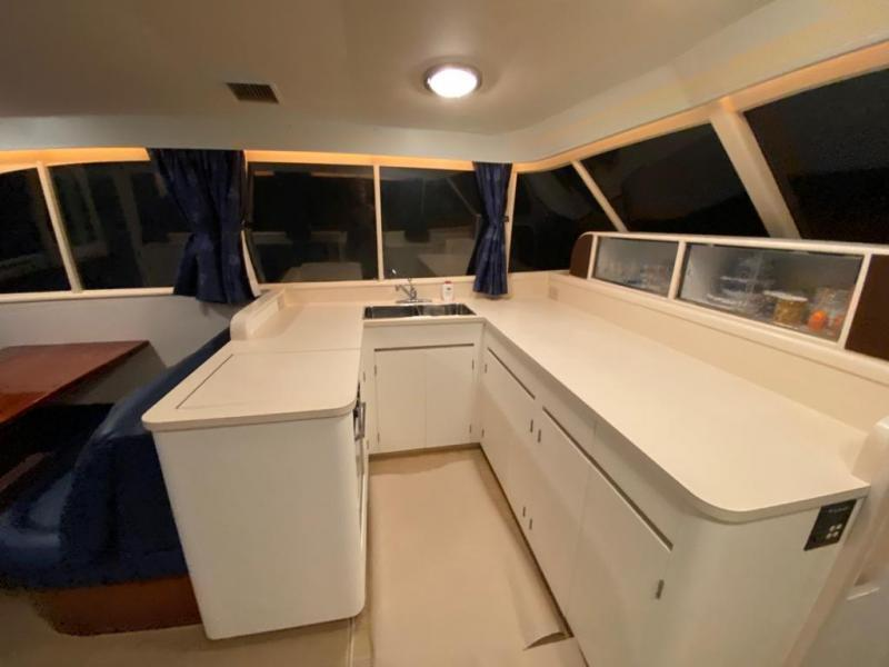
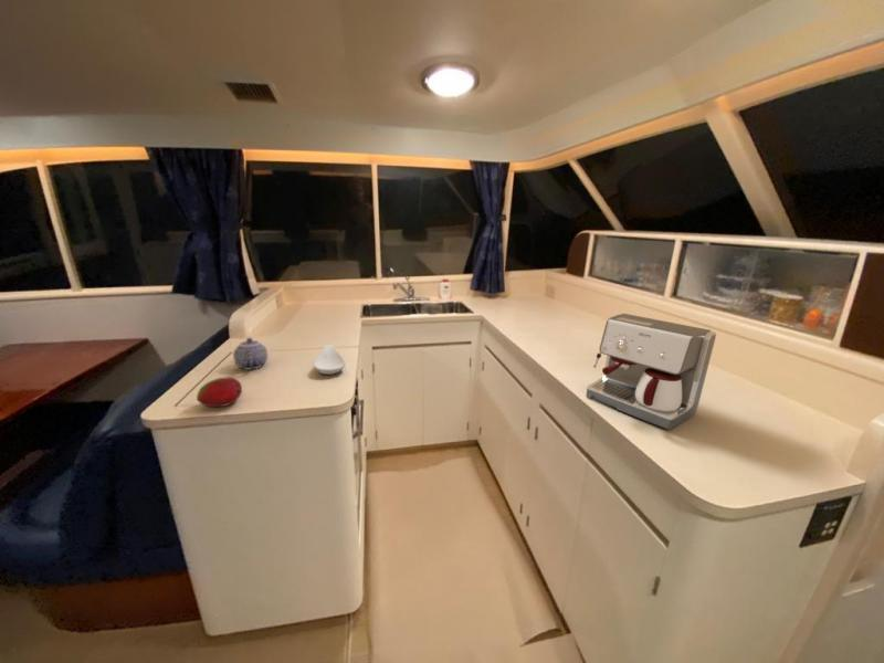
+ spoon rest [313,344,347,376]
+ fruit [196,376,243,408]
+ coffee maker [585,313,717,431]
+ teapot [232,337,269,371]
